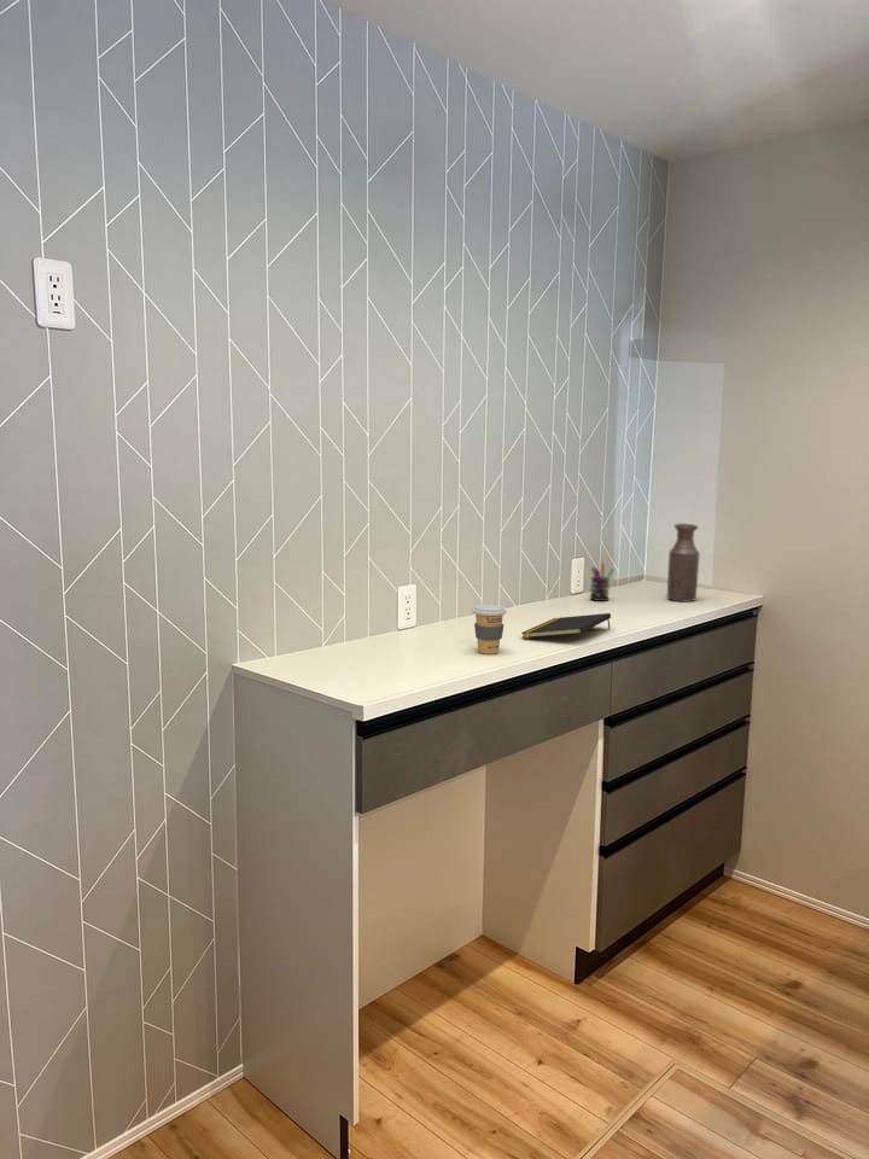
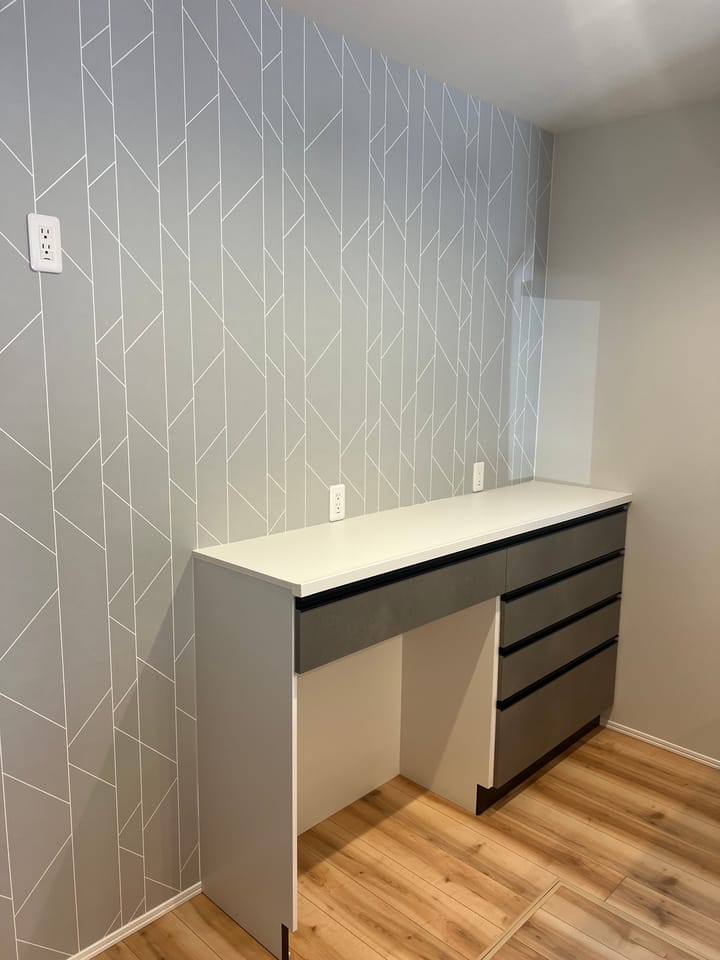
- coffee cup [471,604,507,656]
- pen holder [589,561,617,602]
- notepad [520,612,612,640]
- bottle [666,523,701,604]
